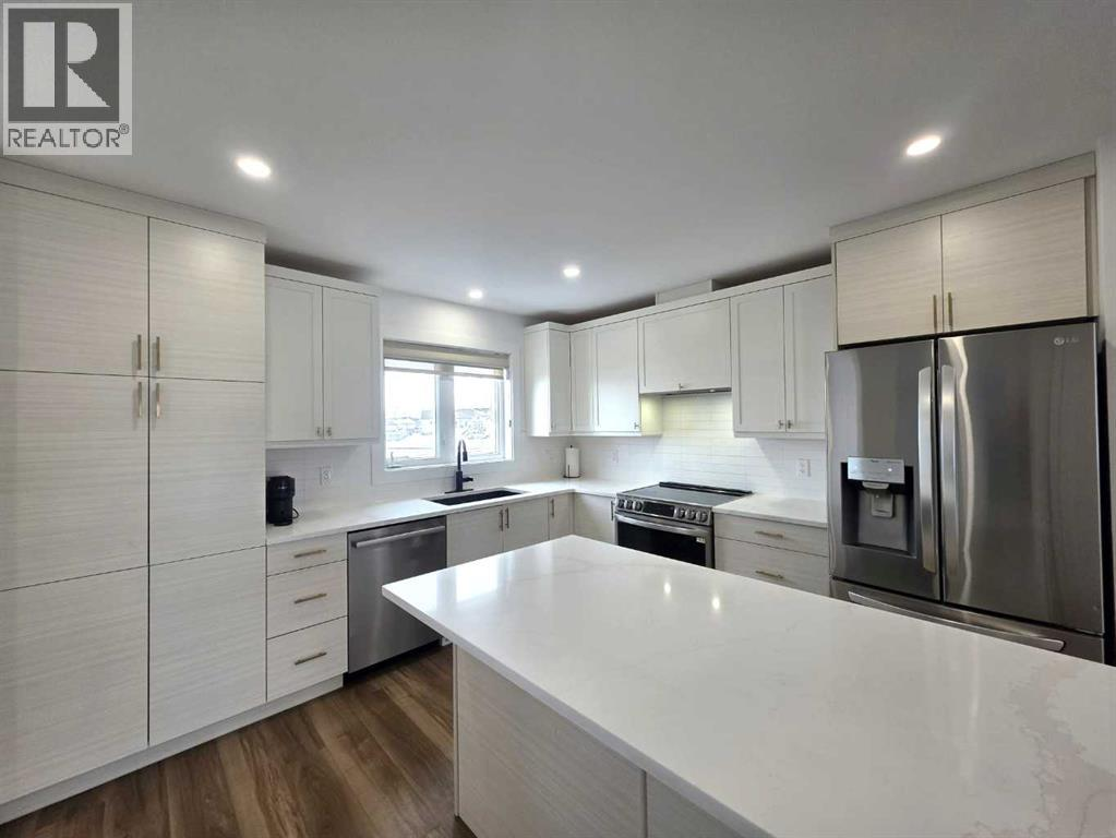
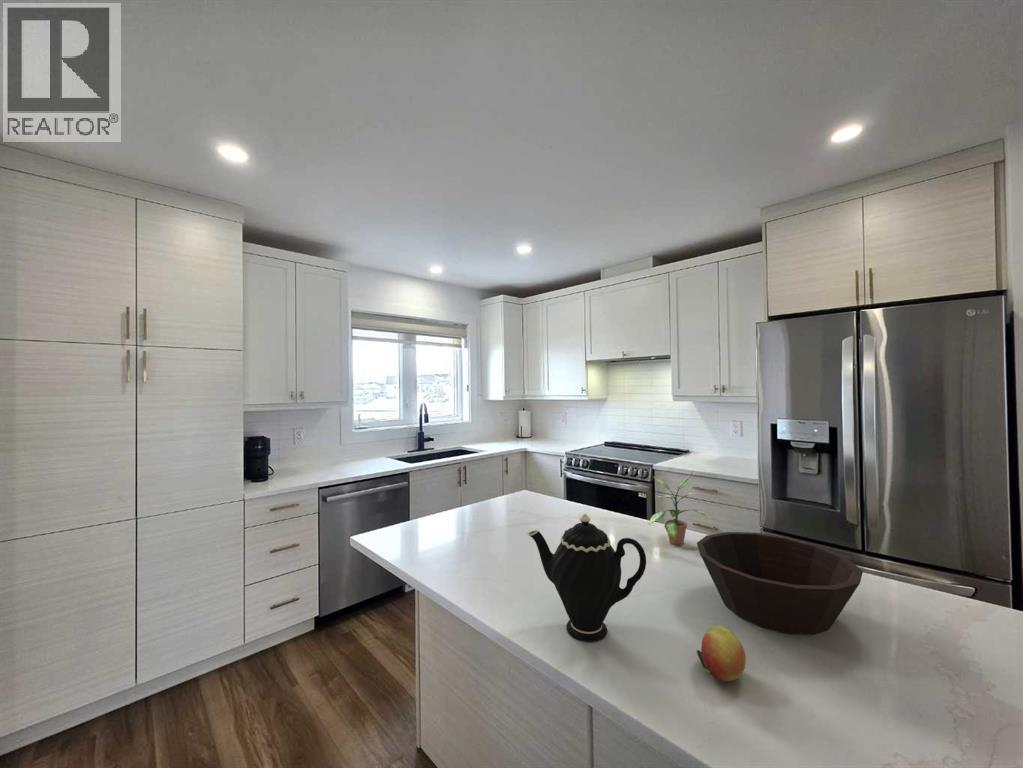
+ bowl [696,531,864,636]
+ fruit [696,625,747,683]
+ potted plant [647,470,715,546]
+ teapot [526,513,647,642]
